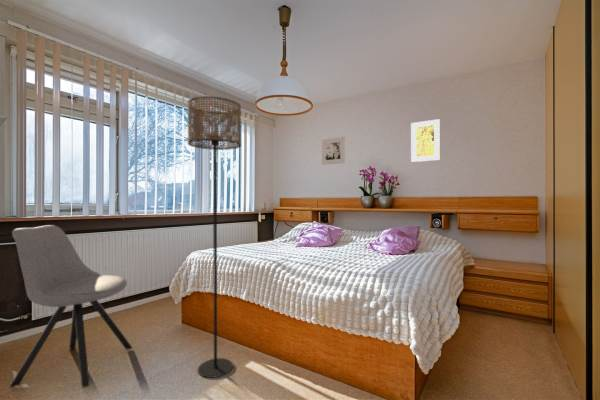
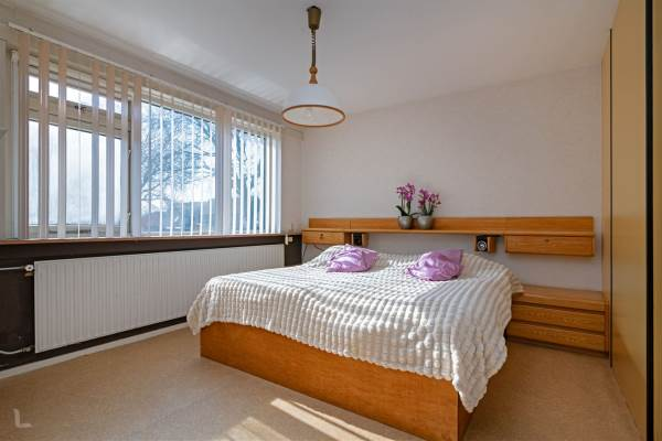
- floor lamp [187,95,242,379]
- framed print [321,136,346,166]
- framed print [410,118,441,163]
- chair [8,224,133,389]
